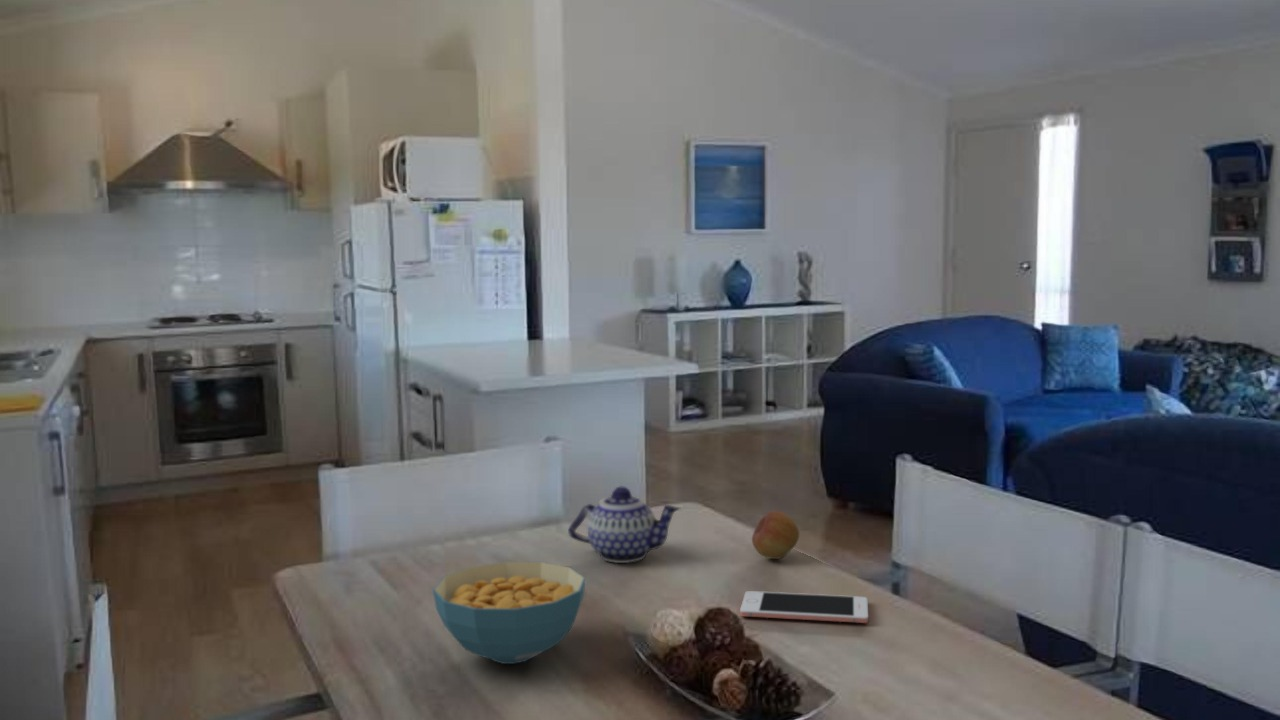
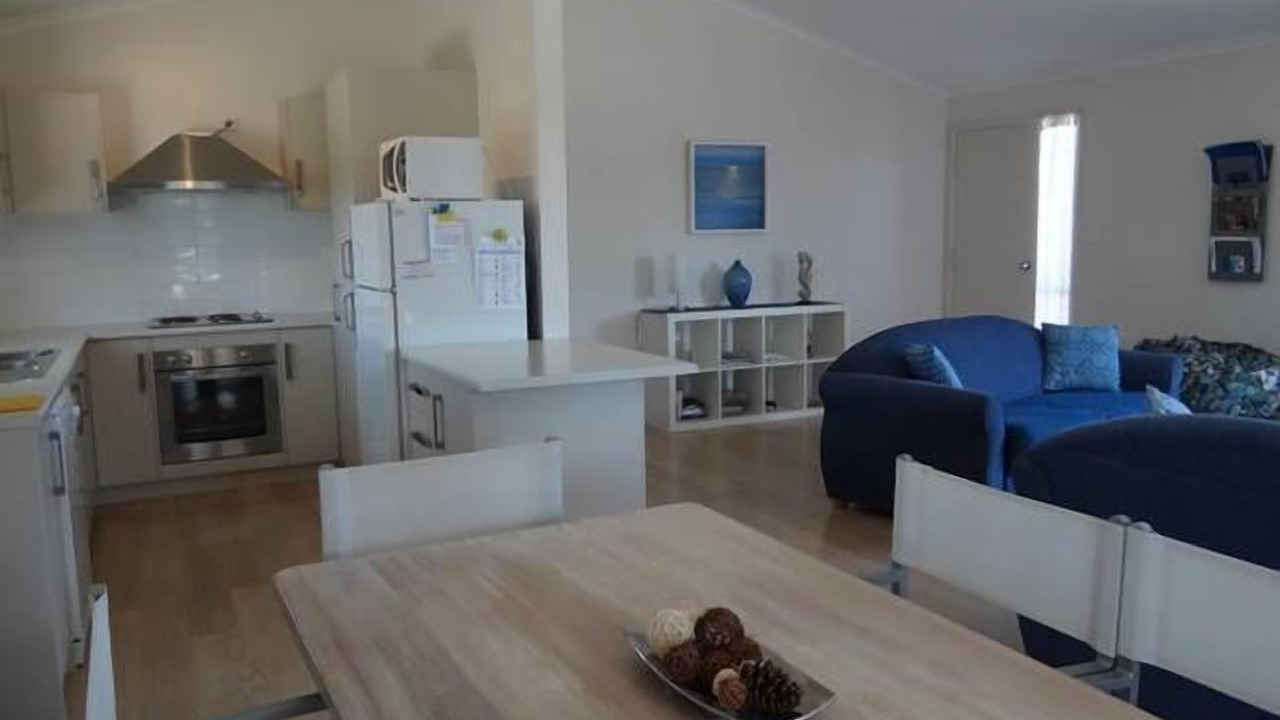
- fruit [751,510,800,560]
- teapot [567,486,681,564]
- cereal bowl [432,561,587,665]
- cell phone [739,590,869,624]
